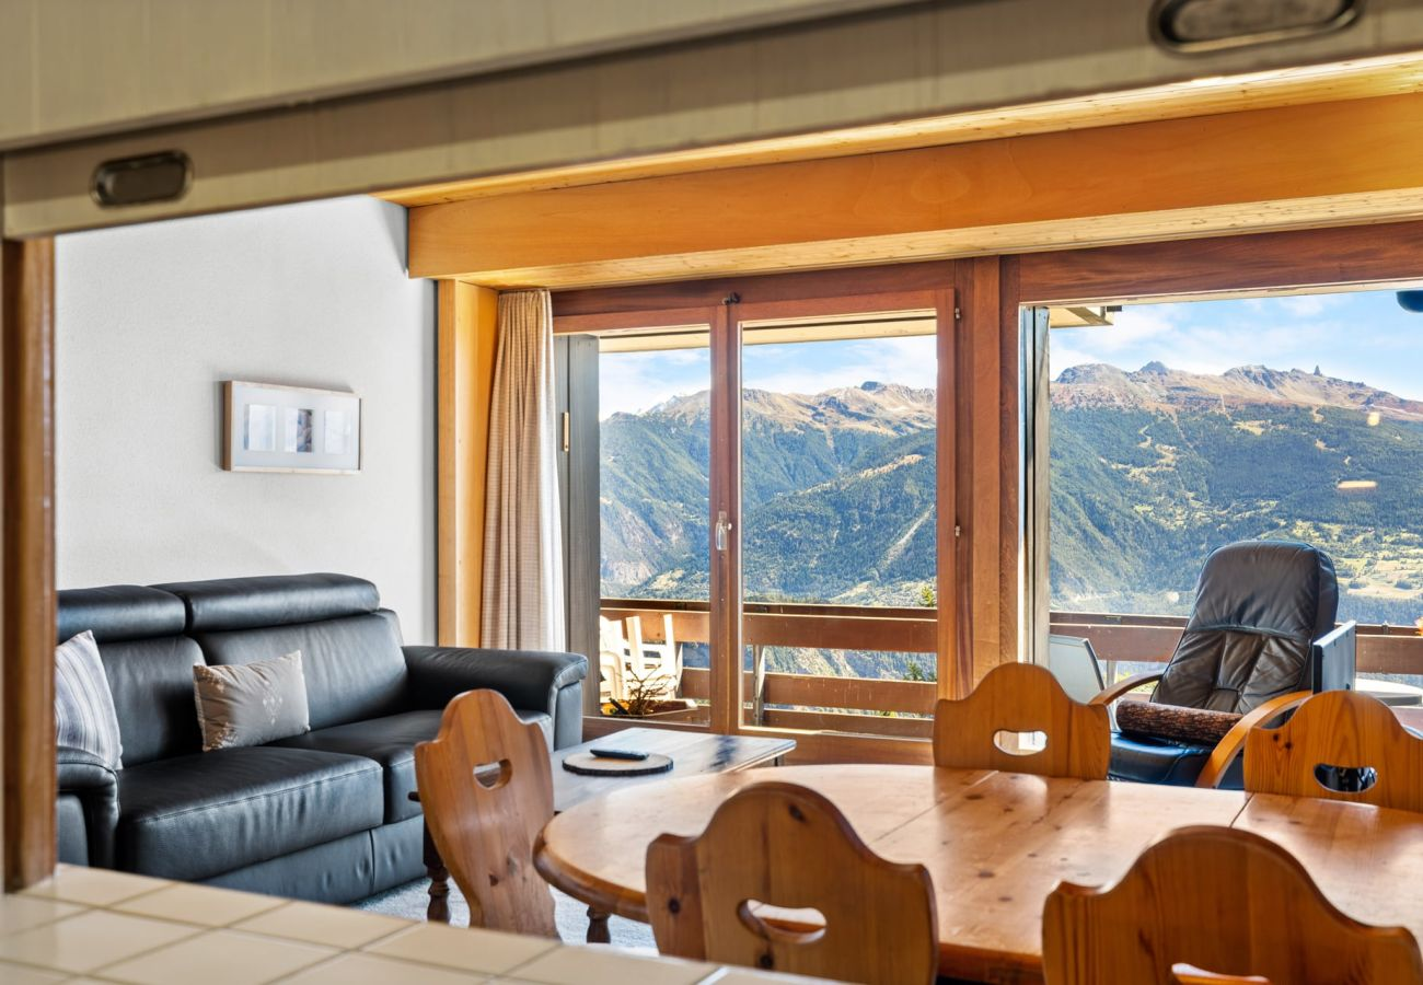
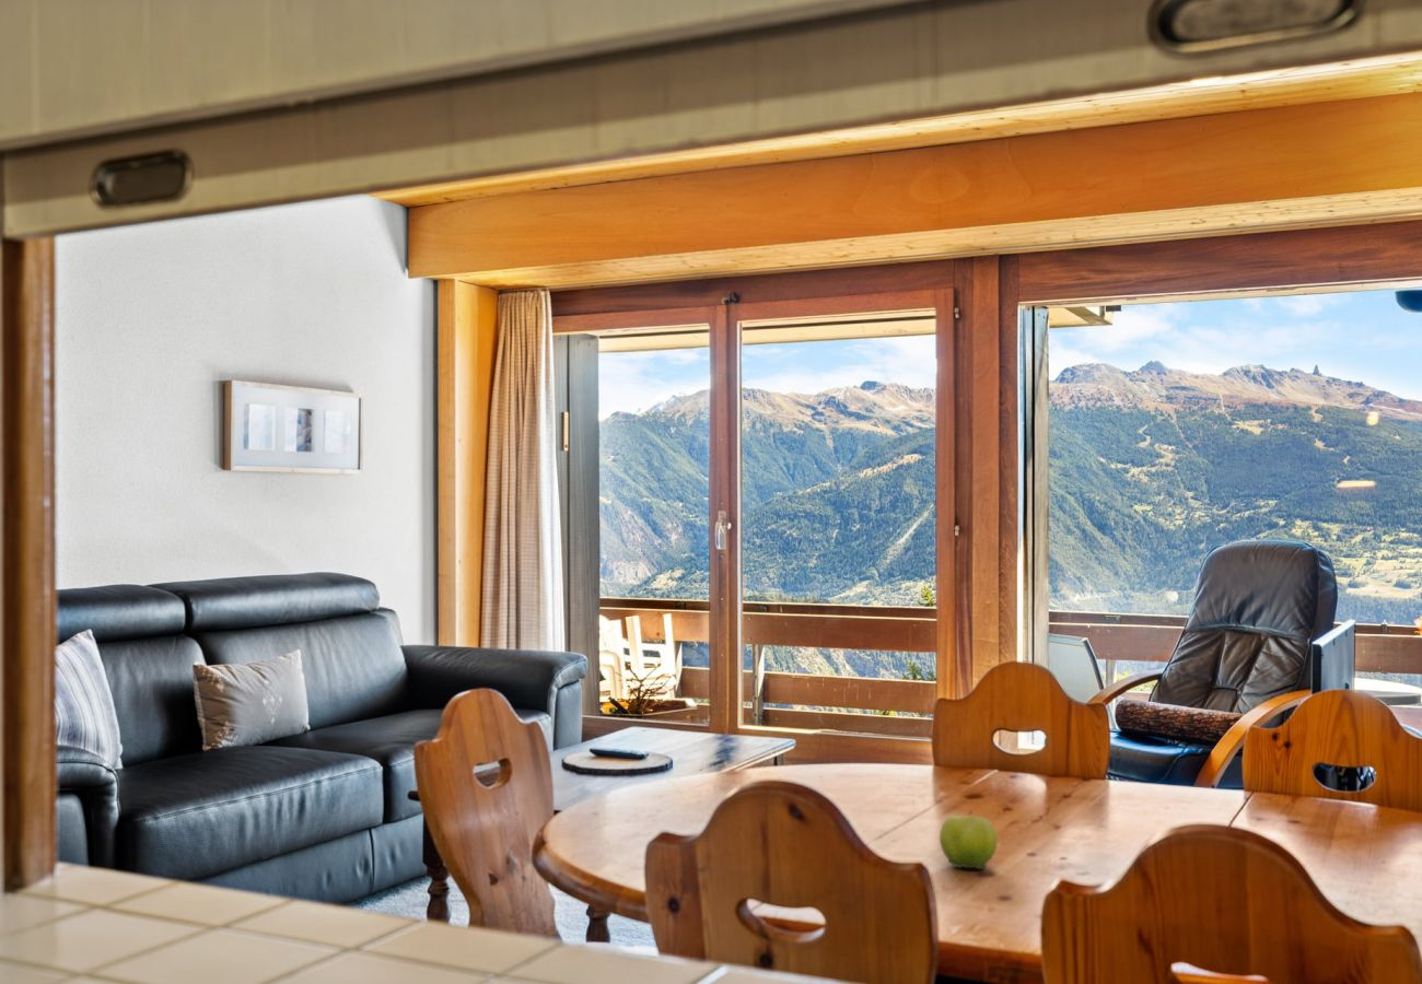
+ fruit [939,810,999,871]
